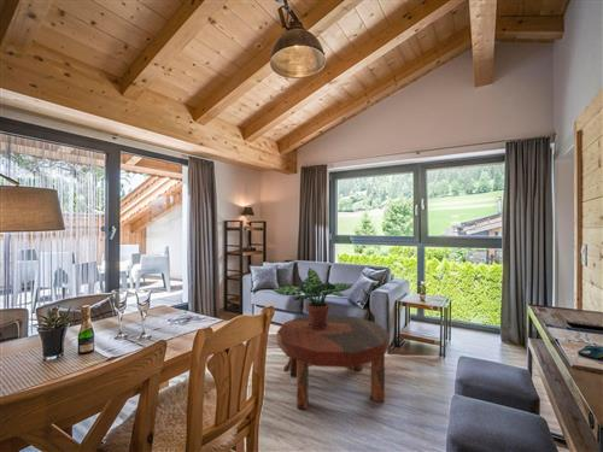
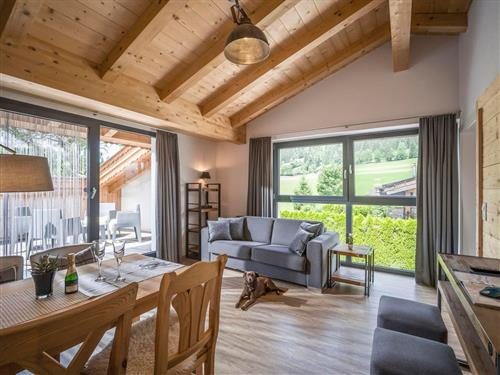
- potted plant [270,266,353,329]
- coffee table [276,313,391,410]
